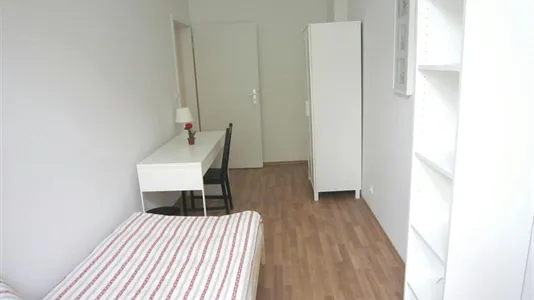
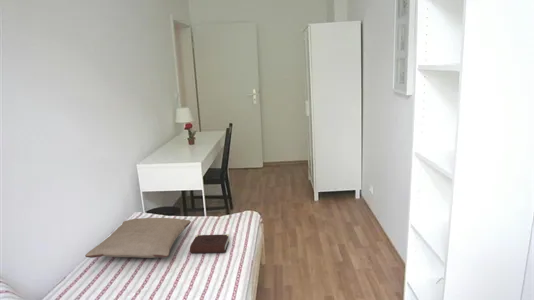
+ pillow [84,217,192,259]
+ book [189,233,230,254]
